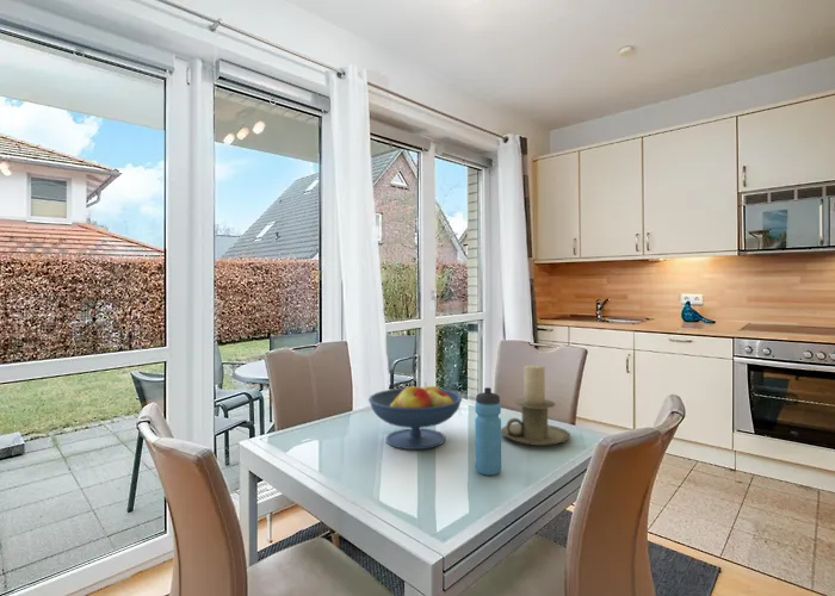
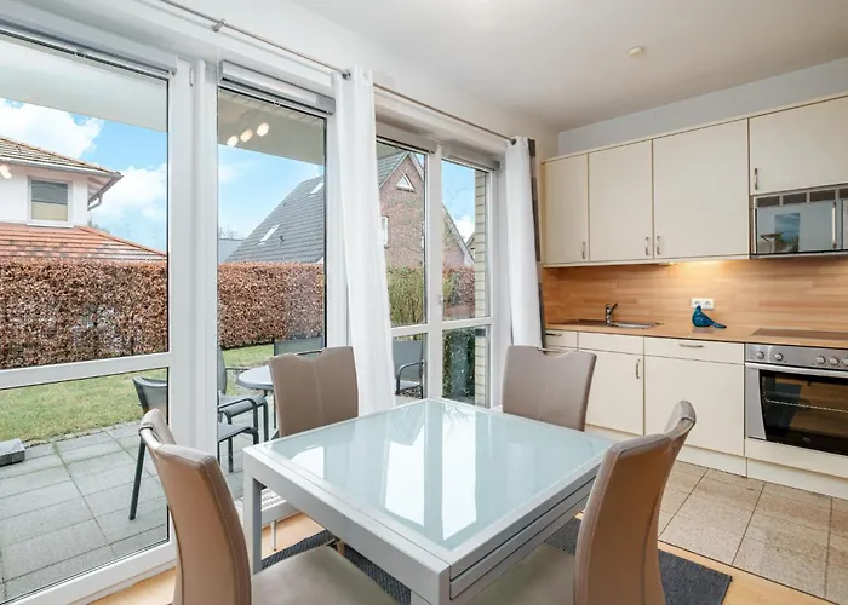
- water bottle [474,386,502,477]
- candle holder [501,364,571,447]
- fruit bowl [367,381,463,451]
